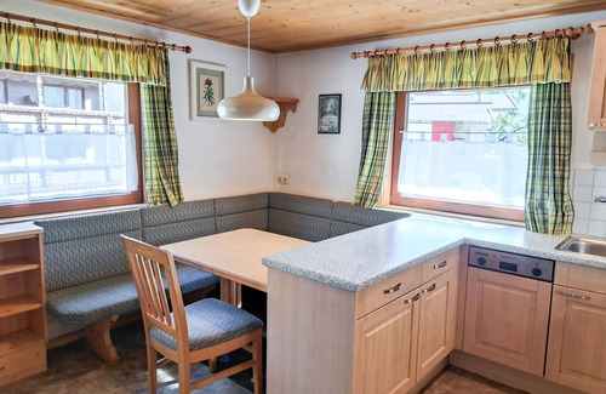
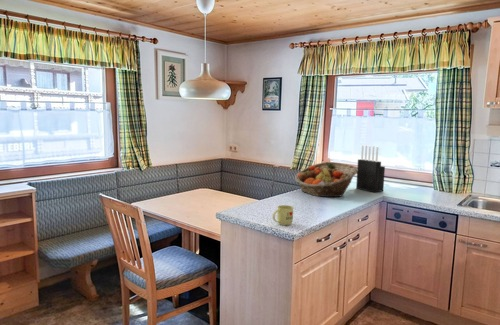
+ knife block [355,144,386,194]
+ mug [272,204,294,226]
+ fruit basket [294,161,358,198]
